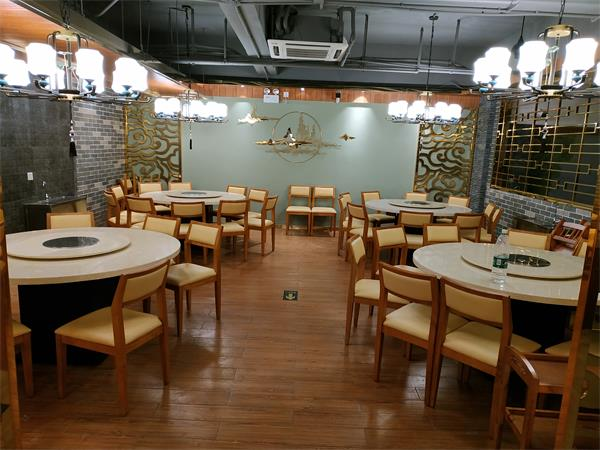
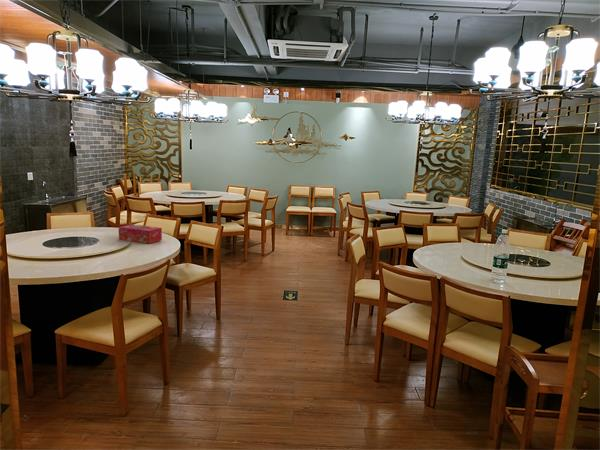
+ tissue box [118,224,163,244]
